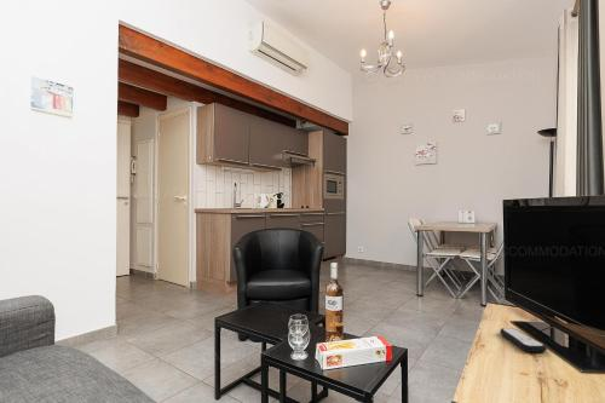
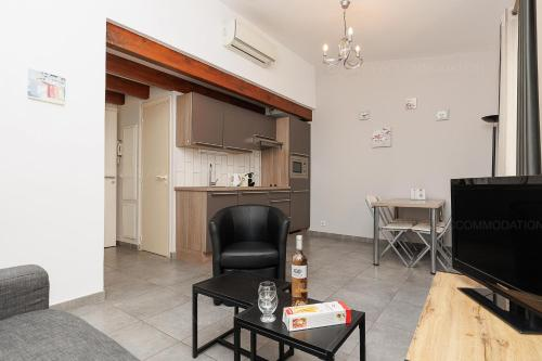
- remote control [499,327,548,353]
